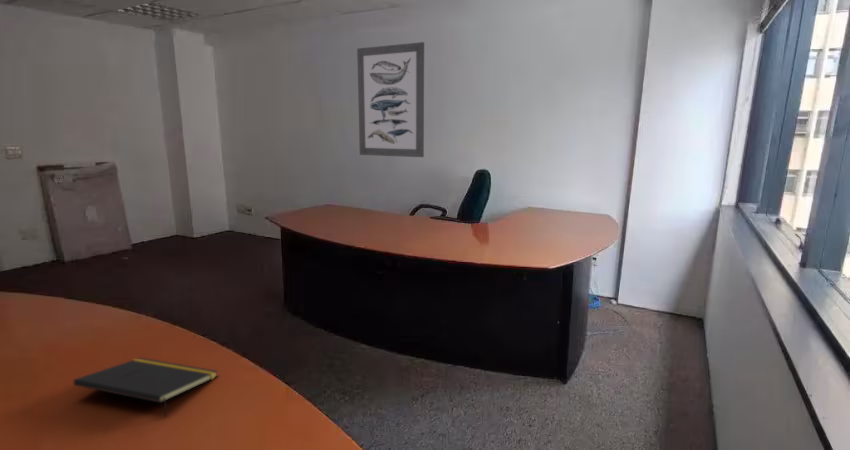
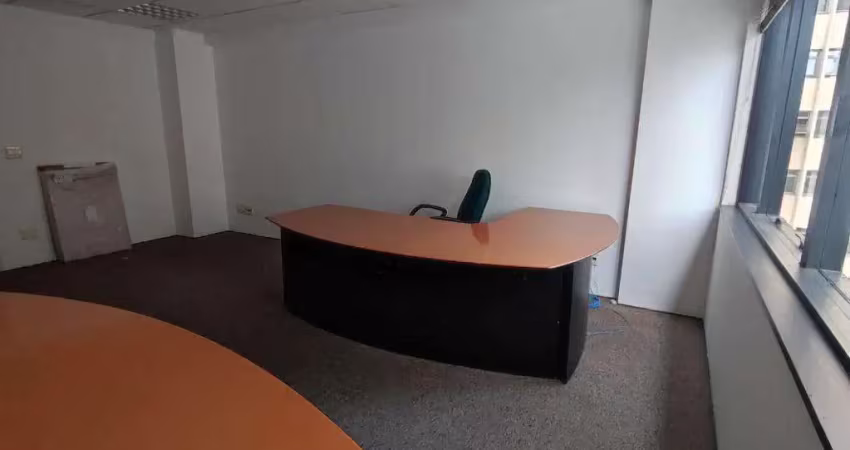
- notepad [73,357,219,418]
- wall art [356,41,425,158]
